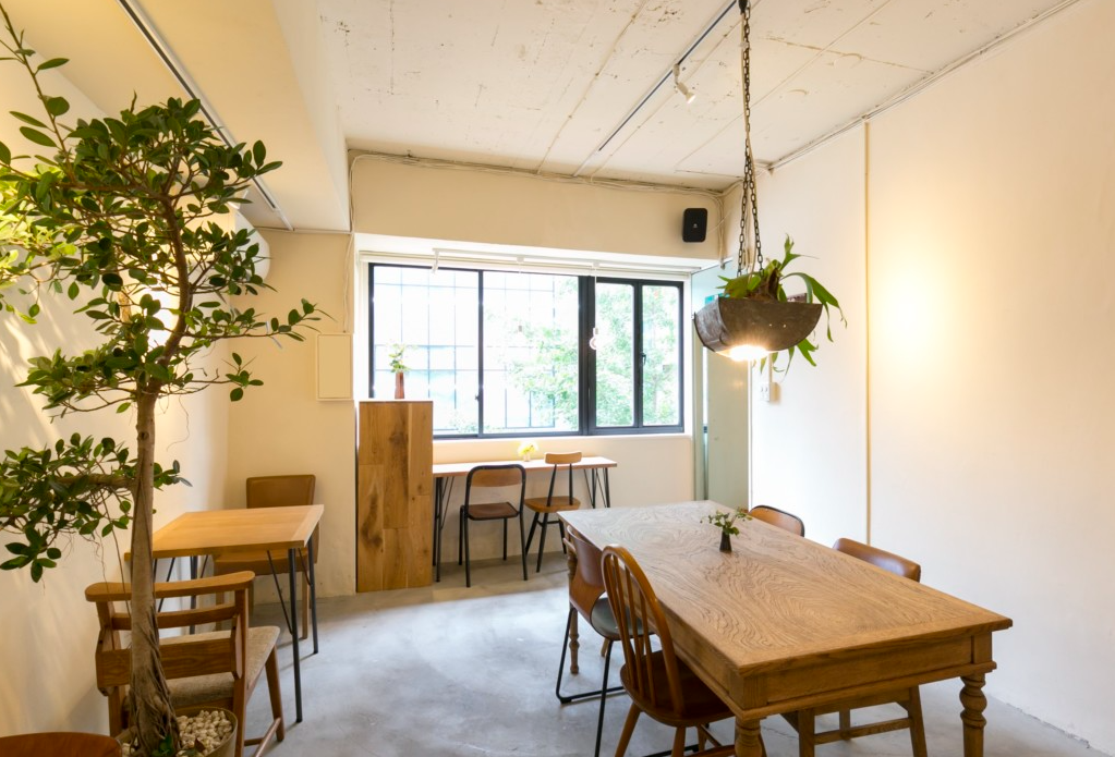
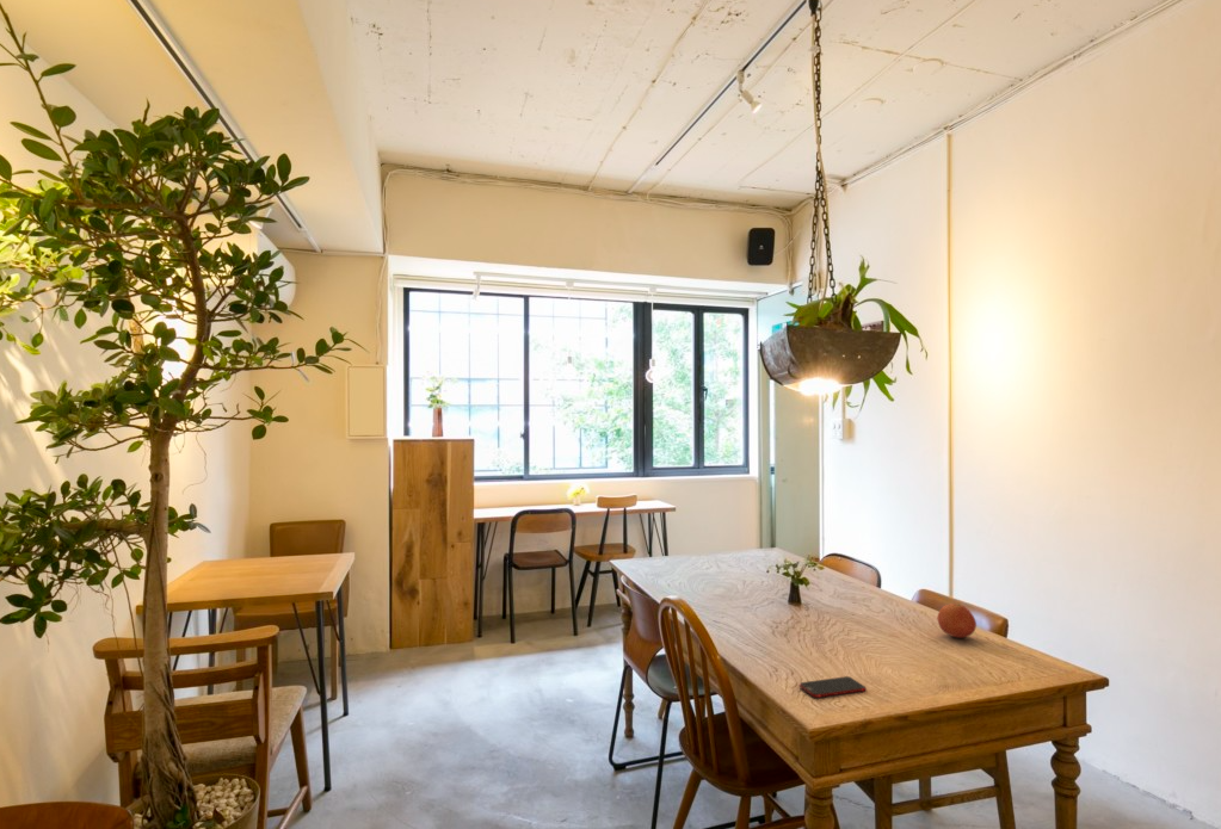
+ smartphone [798,675,868,699]
+ fruit [937,602,978,639]
